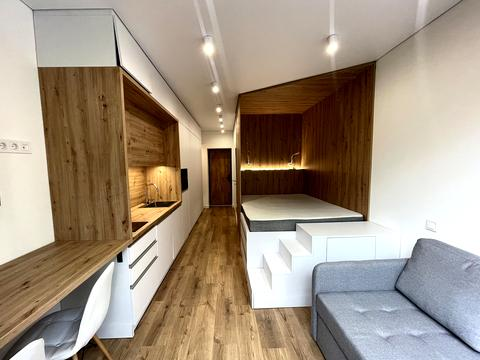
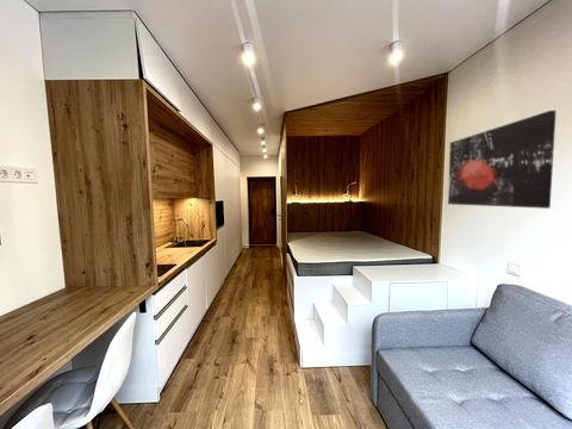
+ wall art [447,110,558,210]
